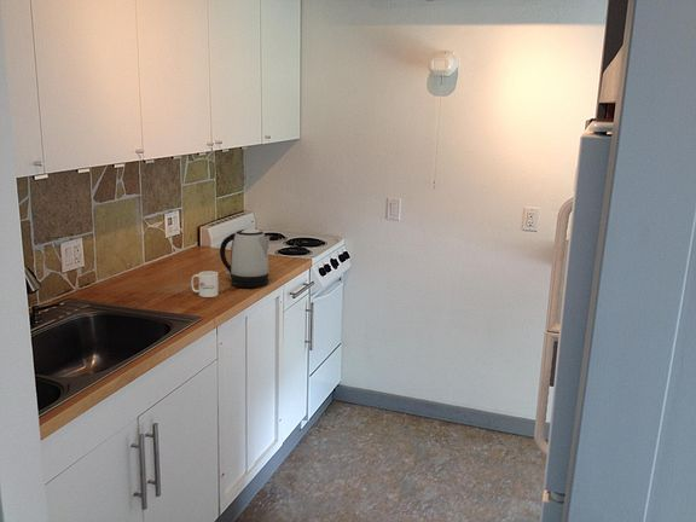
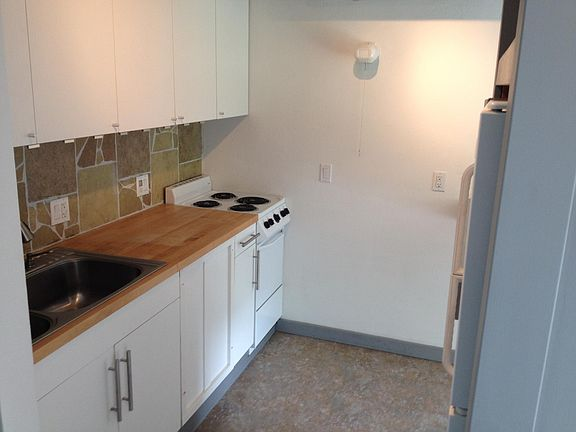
- mug [190,271,220,298]
- kettle [219,228,271,289]
